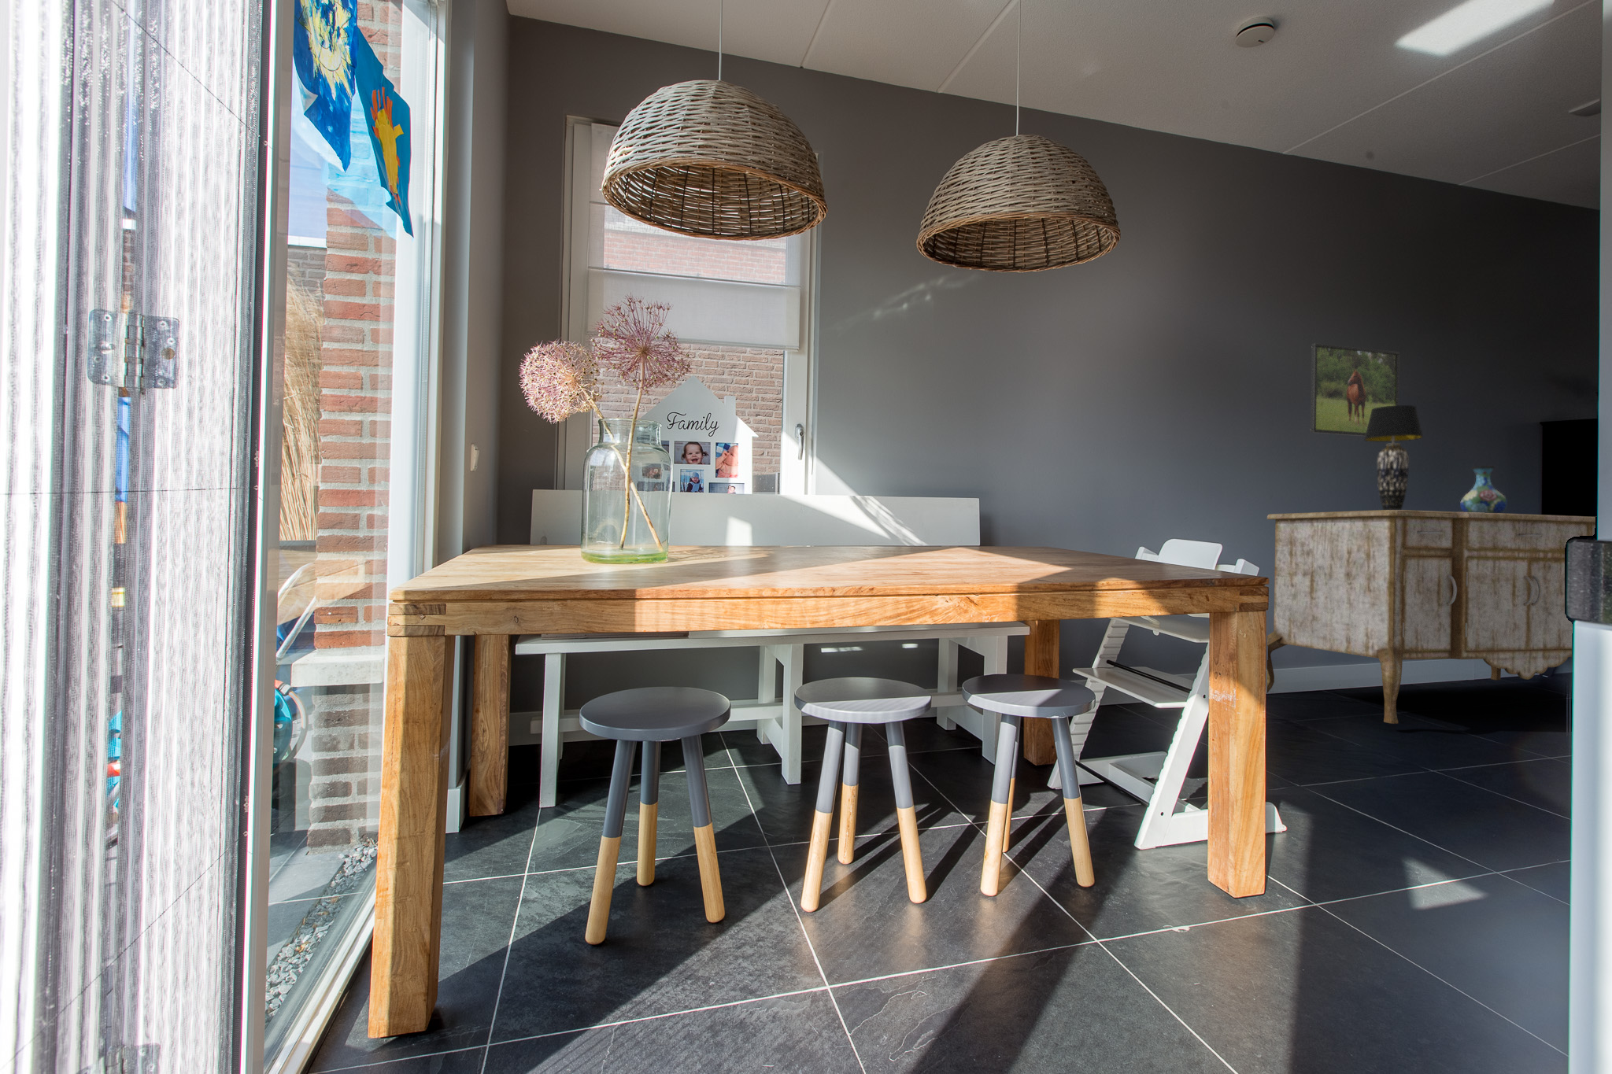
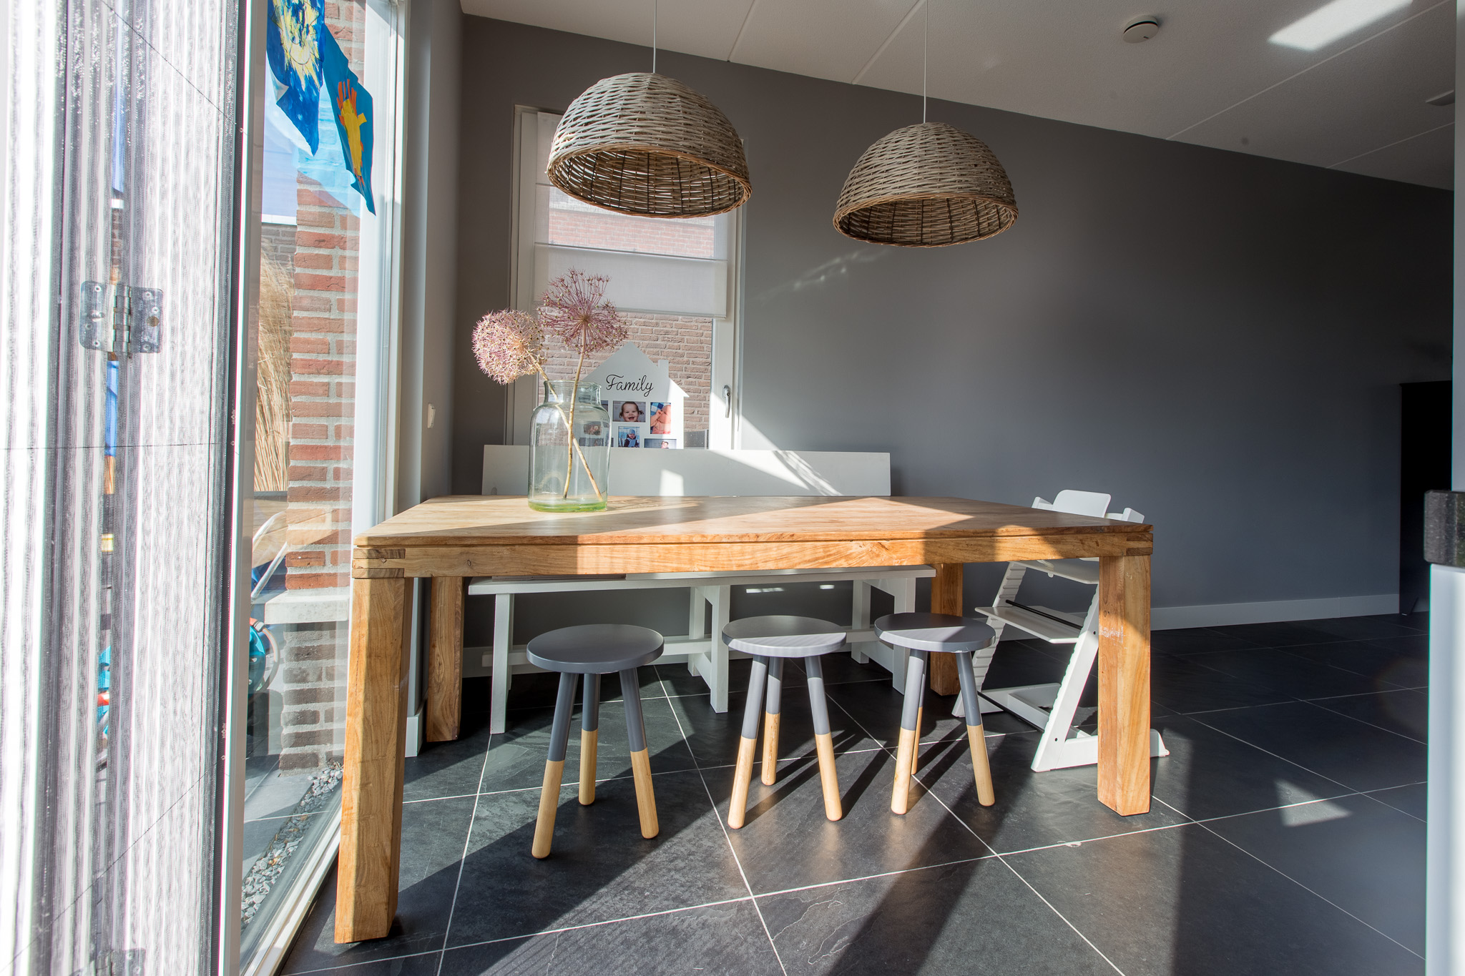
- vase [1460,465,1508,513]
- table lamp [1363,404,1424,509]
- sideboard [1267,509,1595,725]
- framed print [1310,343,1400,436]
